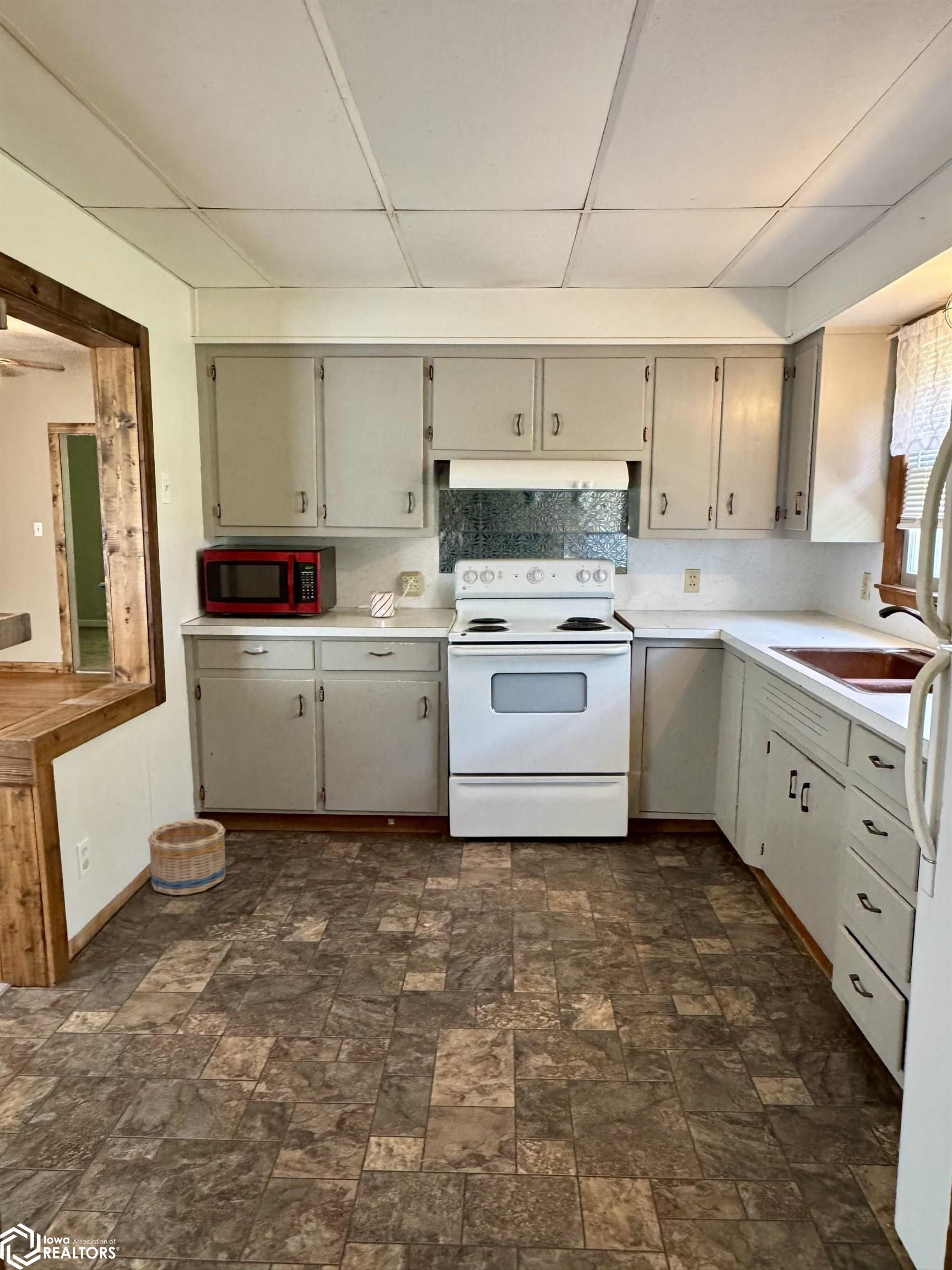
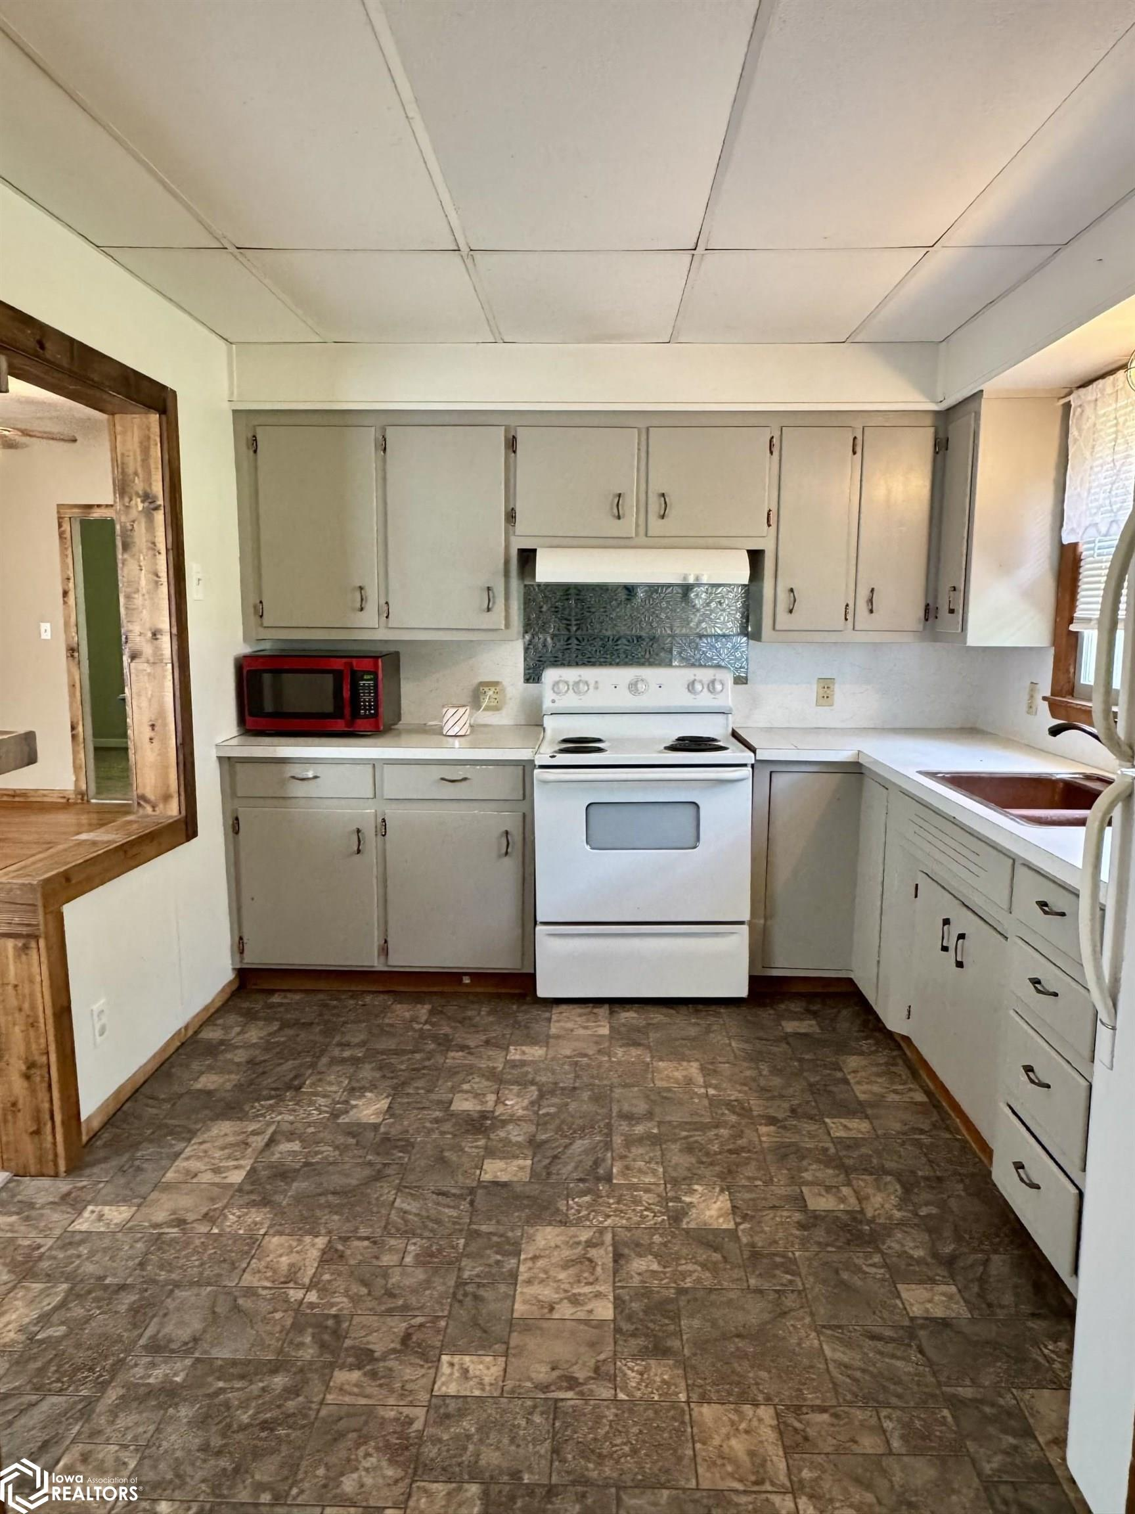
- basket [147,819,226,896]
